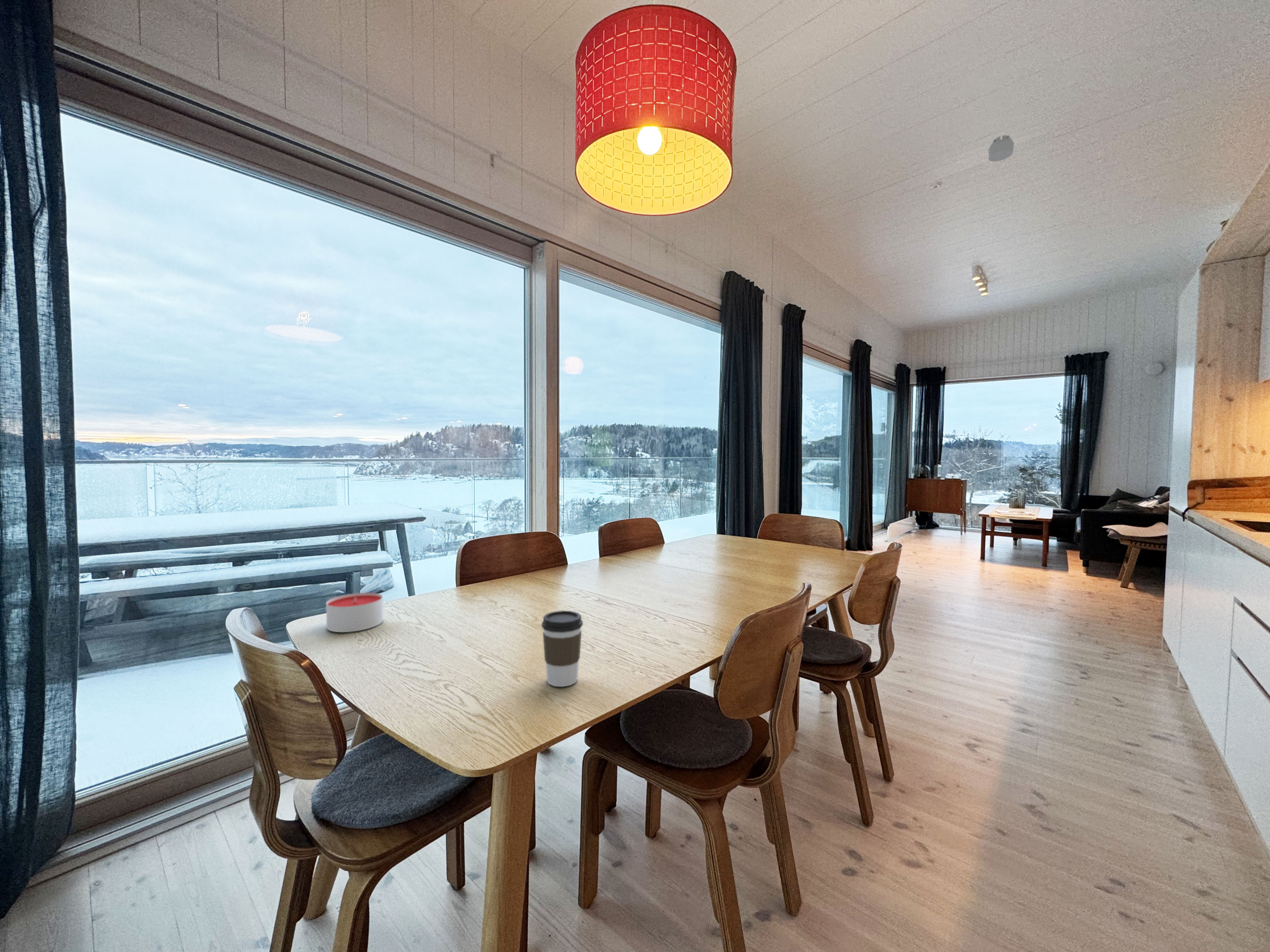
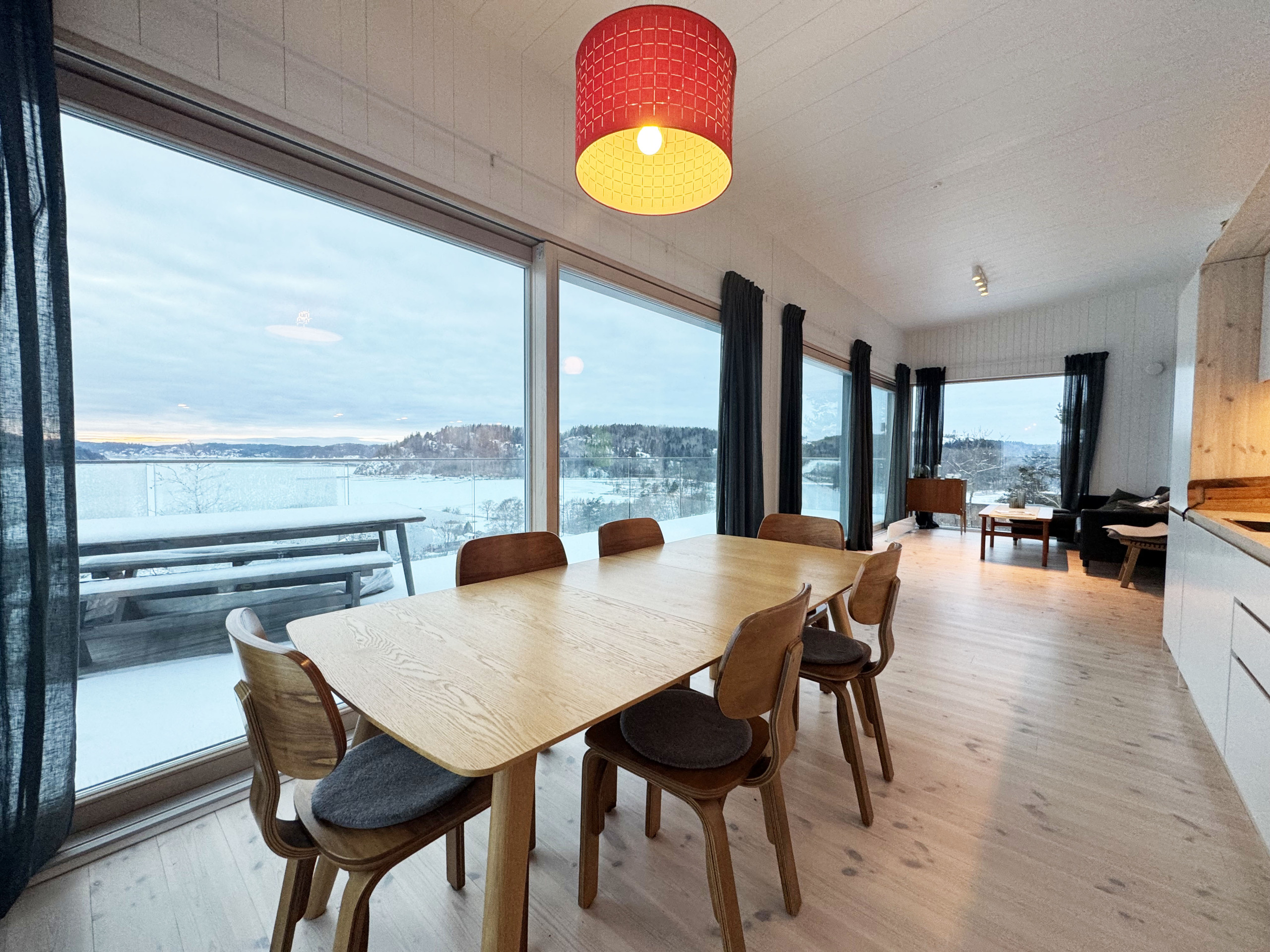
- smoke detector [988,134,1015,162]
- candle [325,593,383,633]
- coffee cup [541,610,583,687]
